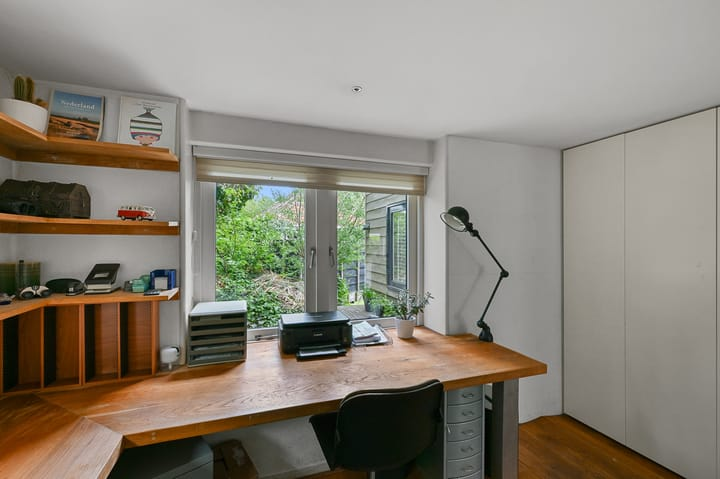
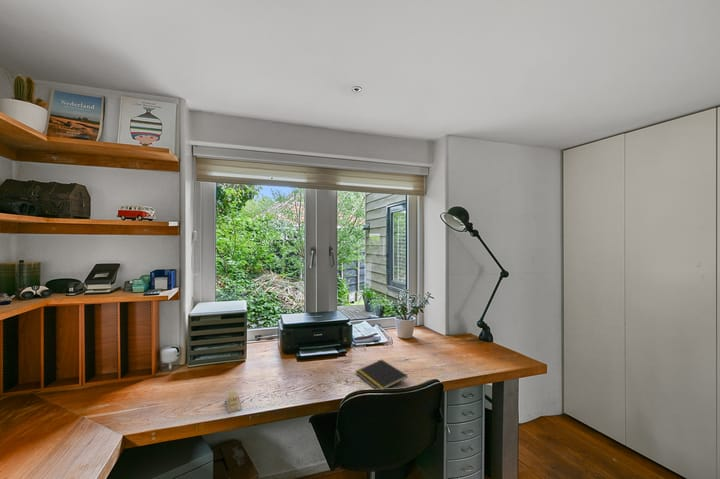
+ notepad [355,359,409,390]
+ sticky notes [225,390,243,413]
